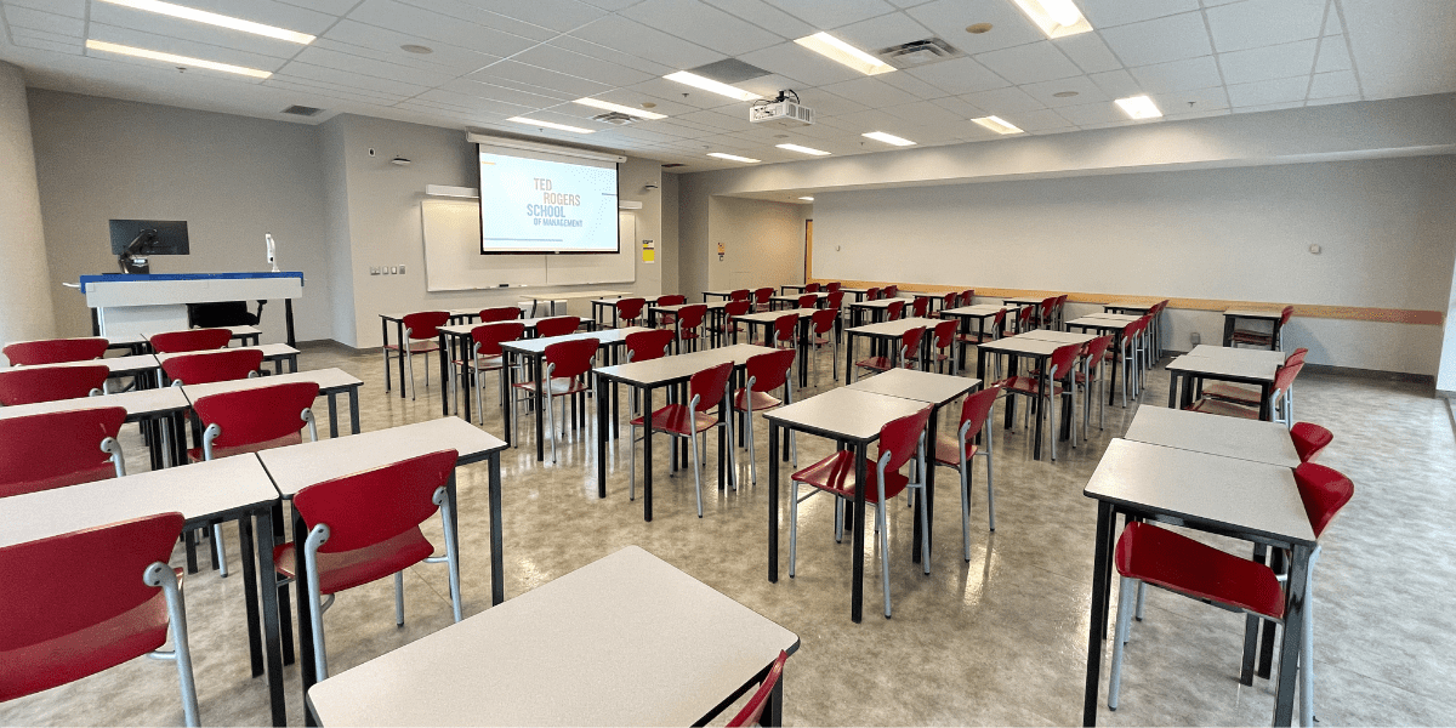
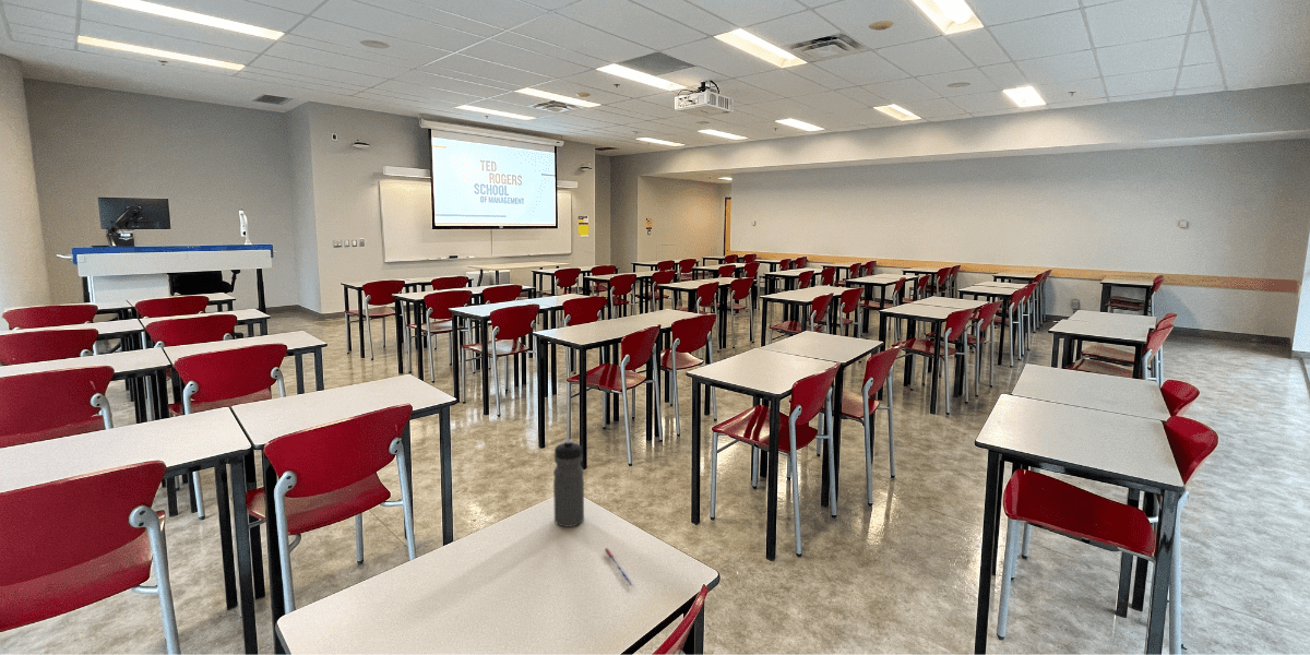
+ water bottle [552,438,585,528]
+ pen [604,547,634,586]
